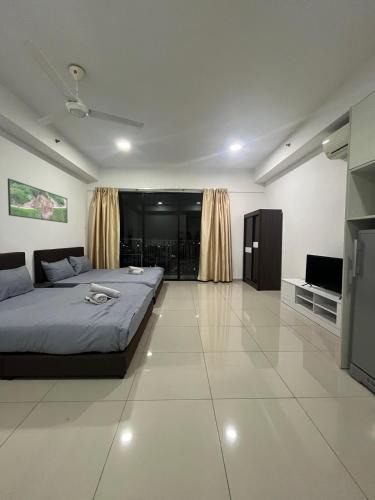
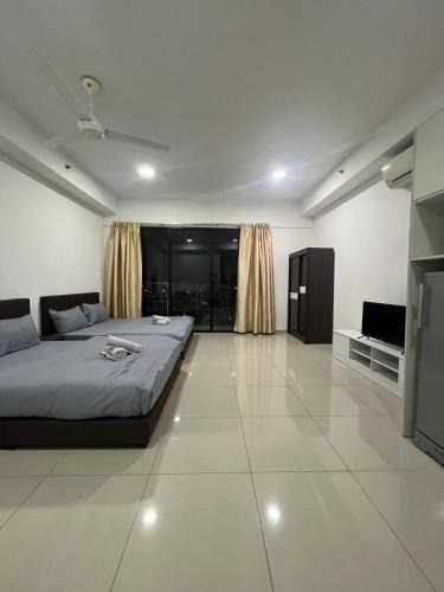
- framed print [7,177,69,224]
